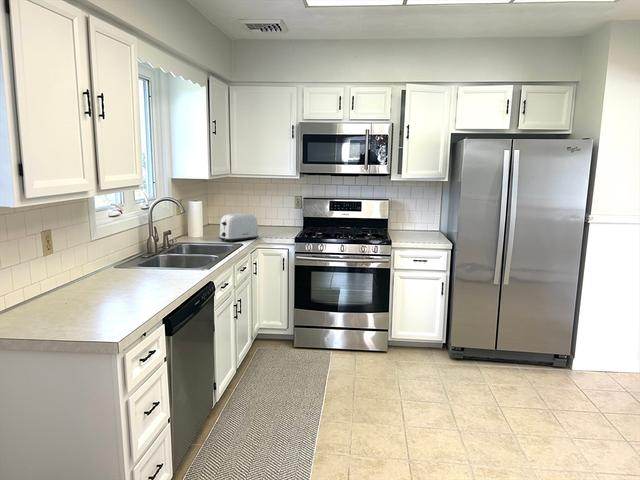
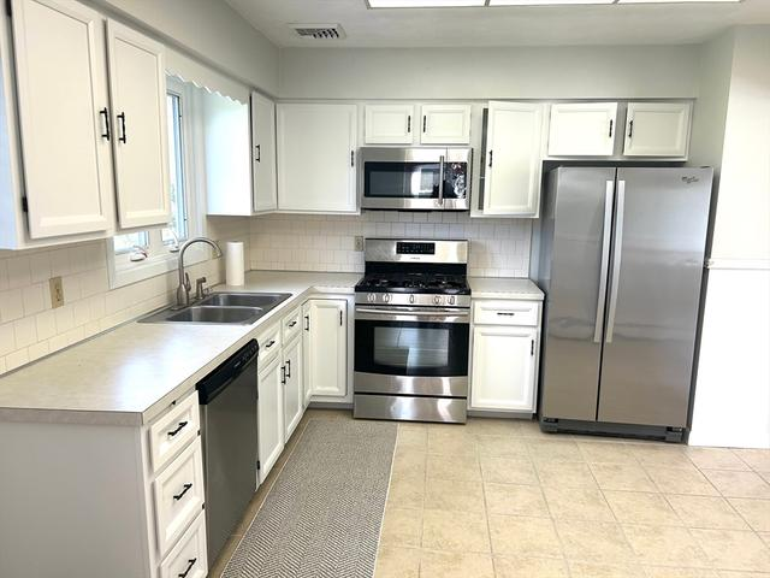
- toaster [218,213,259,243]
